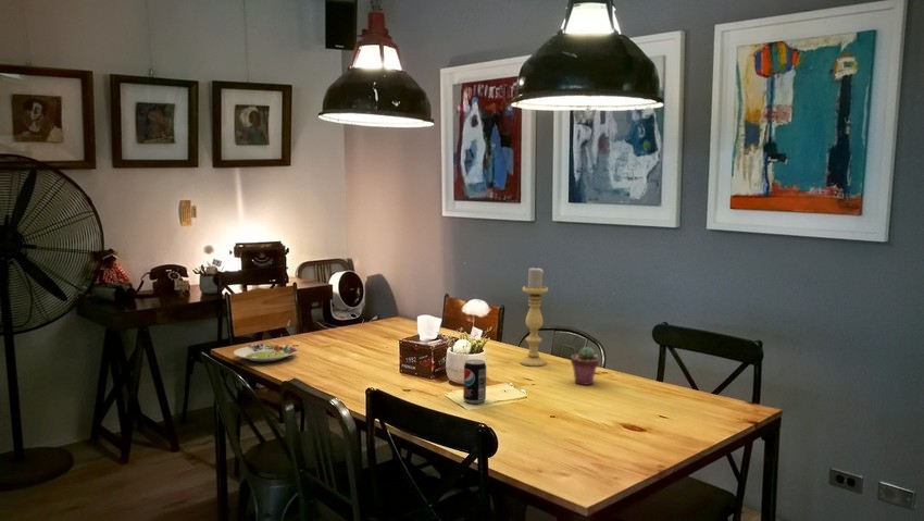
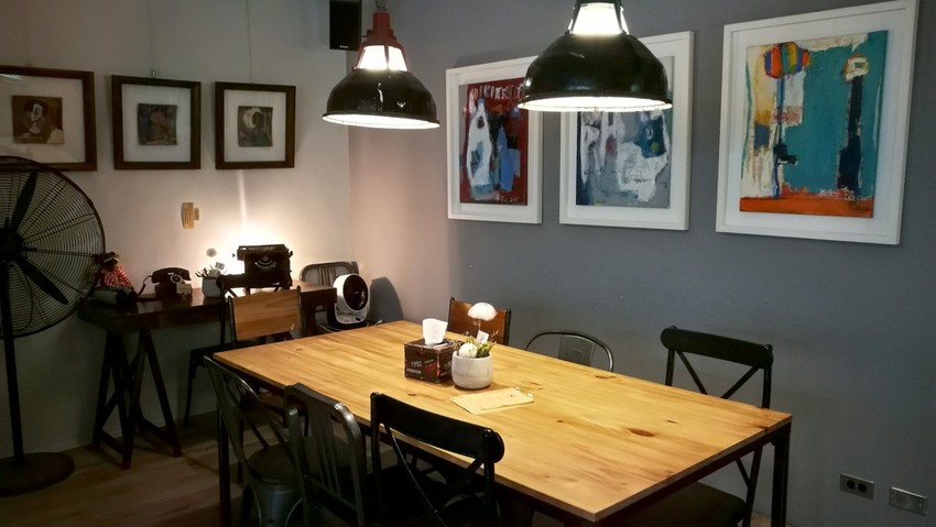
- potted succulent [570,346,600,386]
- salad plate [233,343,300,362]
- candle holder [519,268,549,368]
- beverage can [462,358,487,405]
